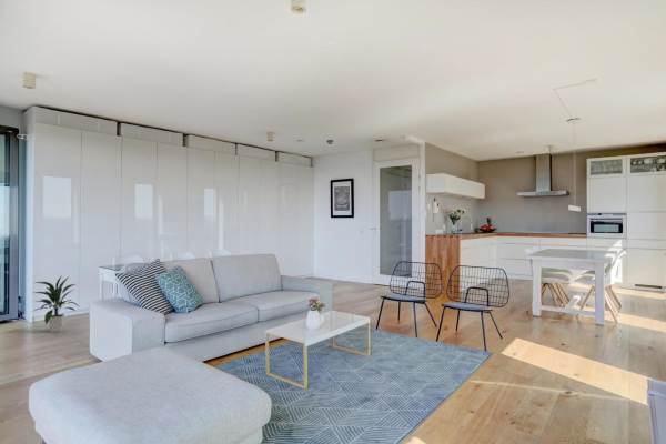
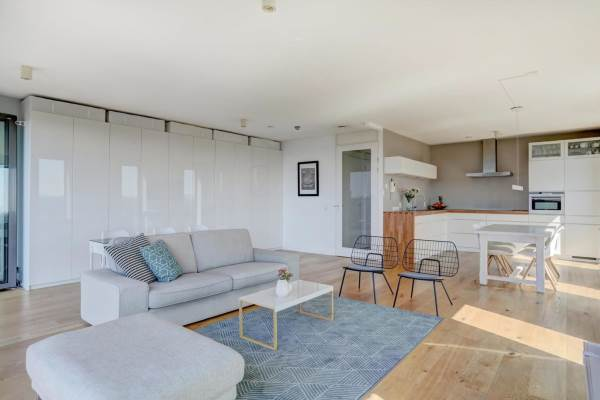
- indoor plant [33,274,80,333]
